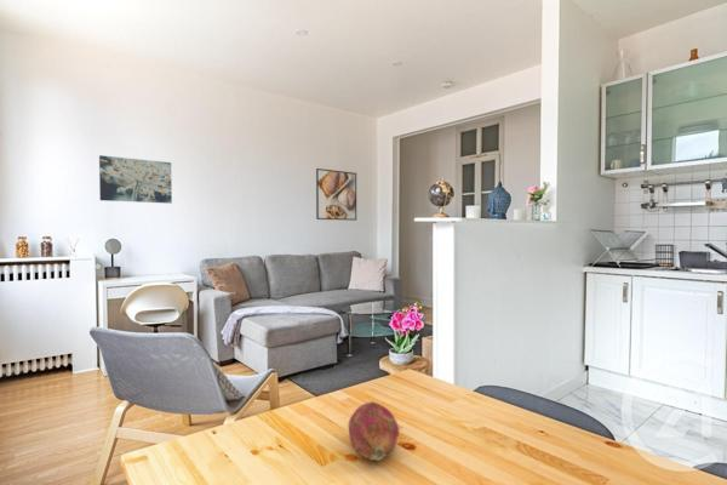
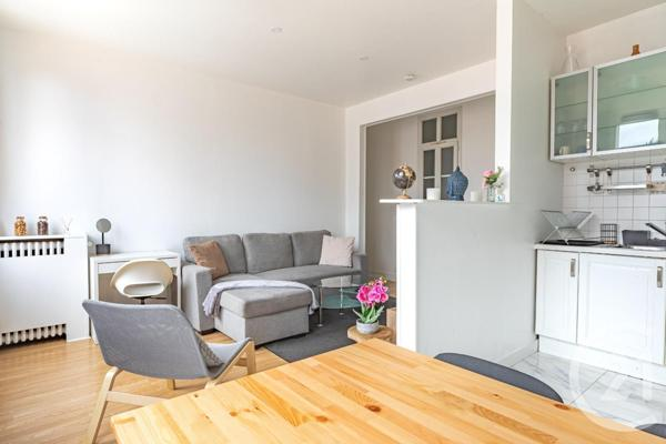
- wall art [98,154,173,205]
- fruit [348,400,401,462]
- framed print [315,167,357,222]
